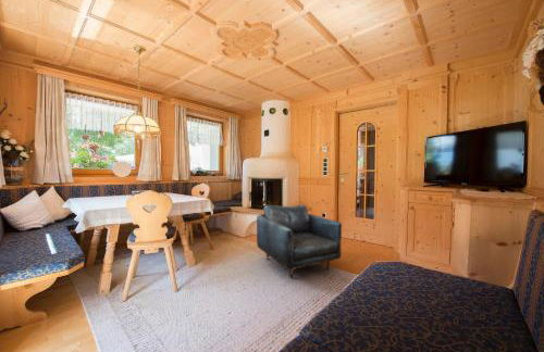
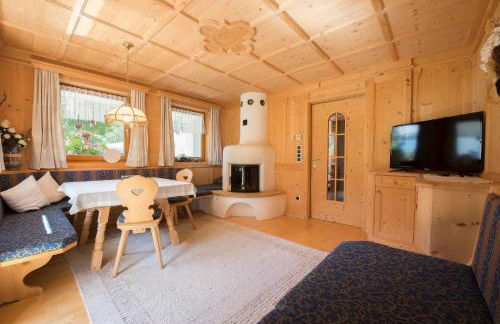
- armchair [256,203,343,279]
